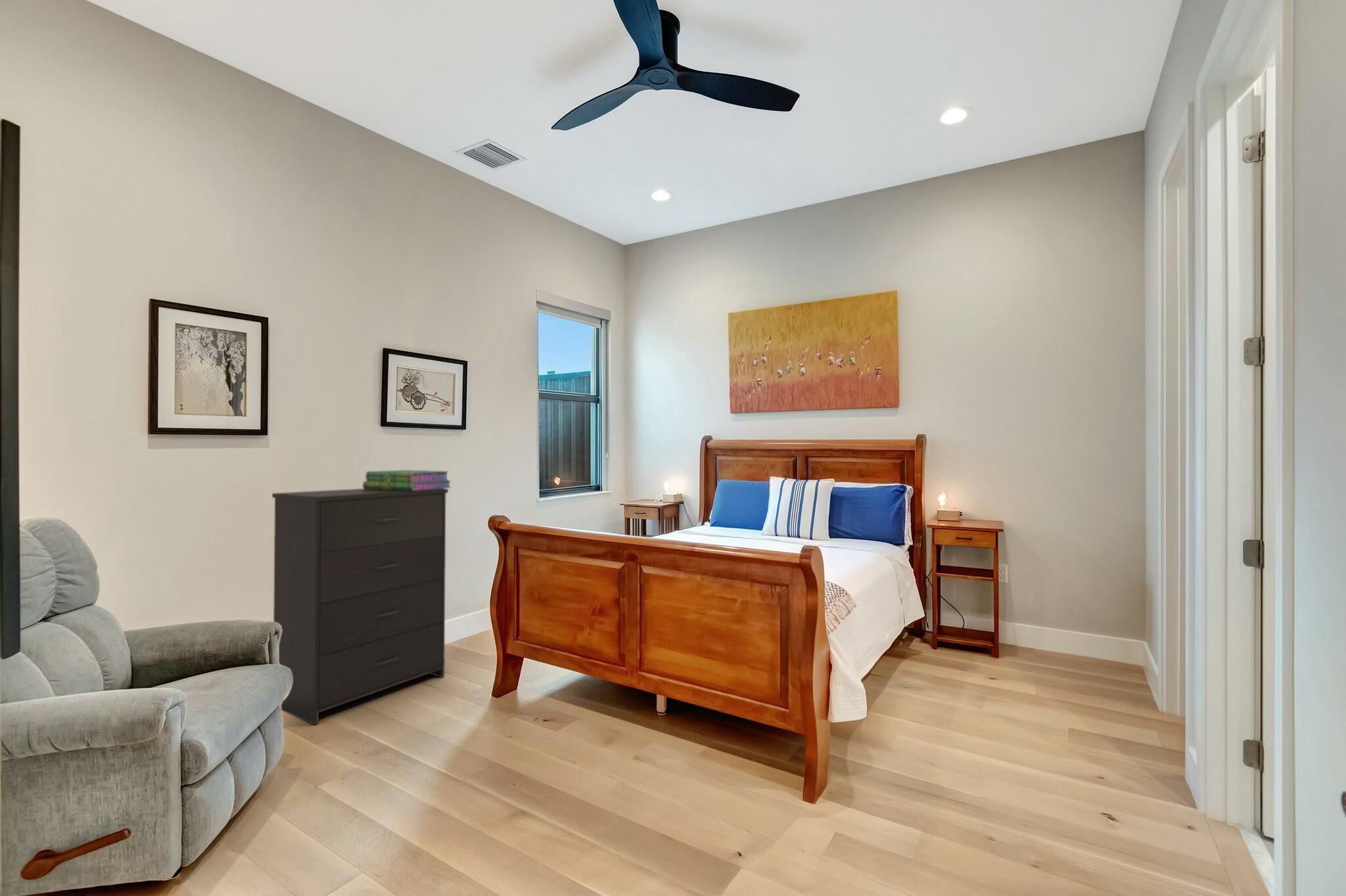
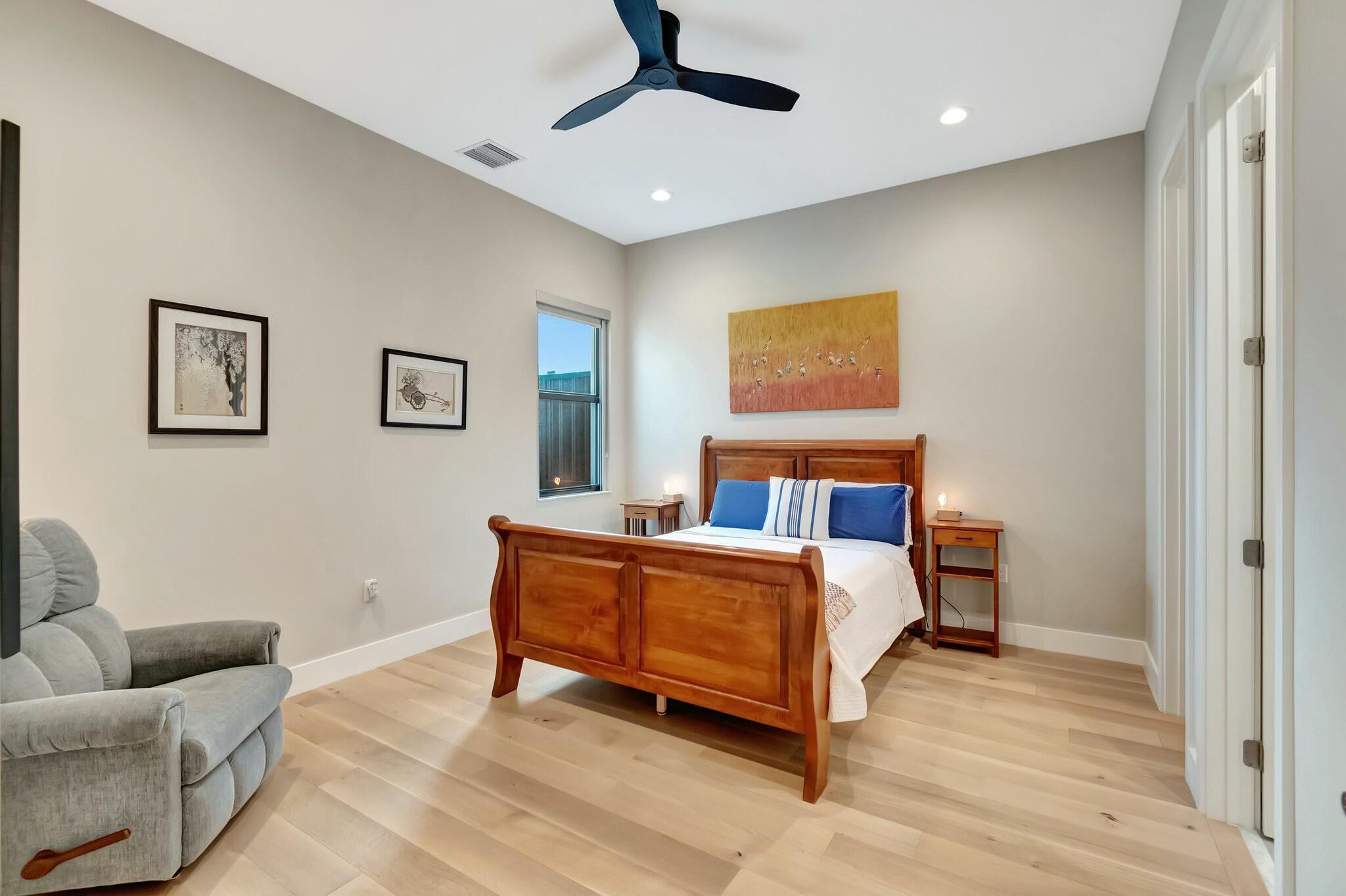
- stack of books [362,470,452,491]
- dresser [271,488,449,725]
